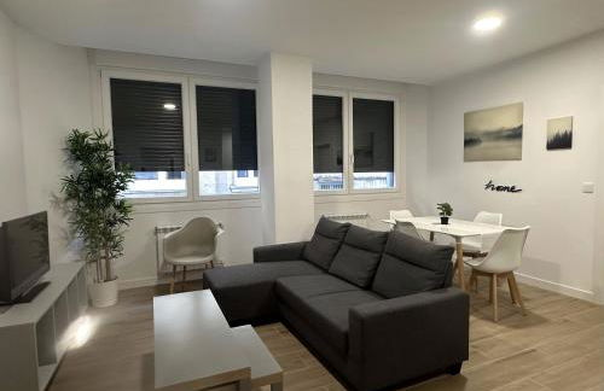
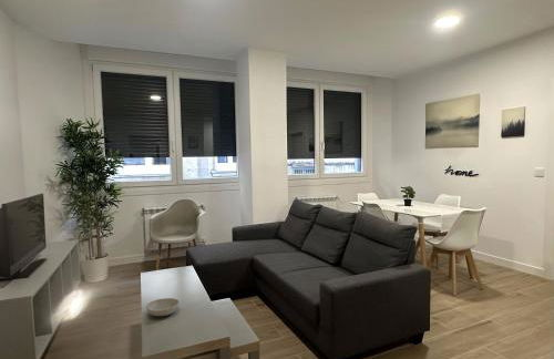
+ bowl [145,297,181,317]
